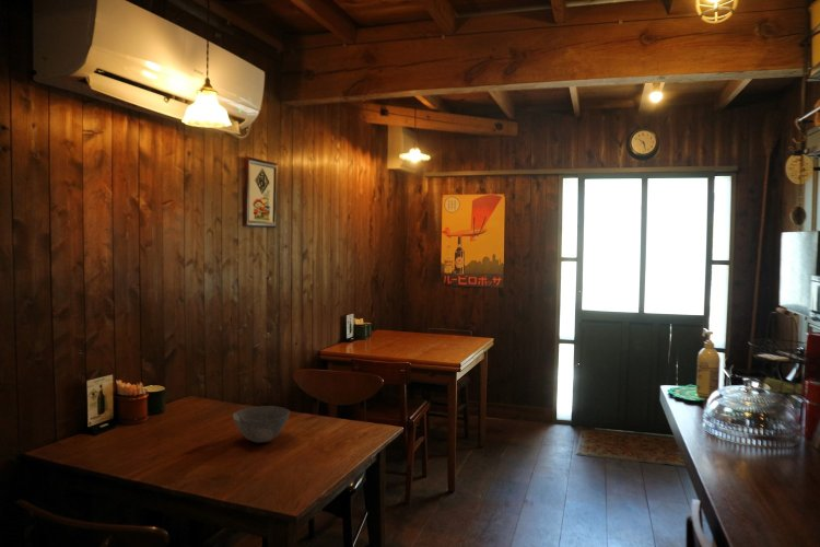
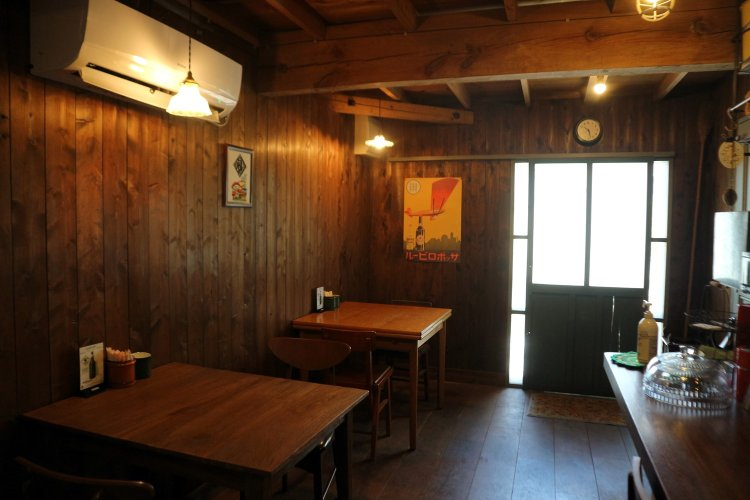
- bowl [232,405,291,444]
